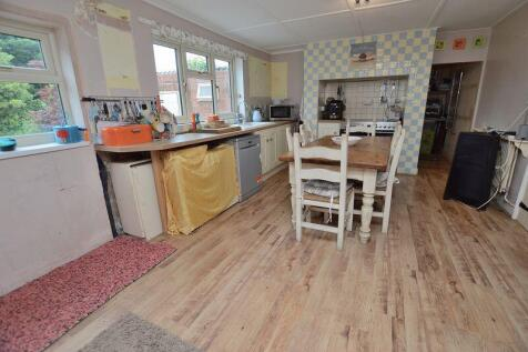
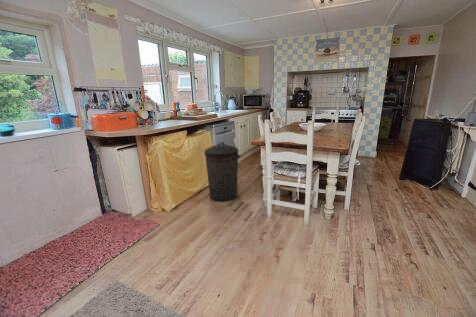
+ trash can [204,141,241,202]
